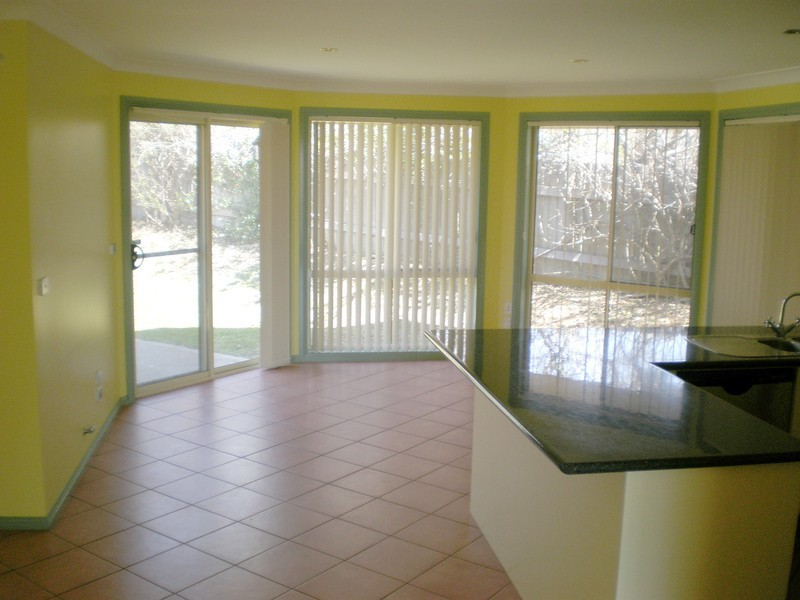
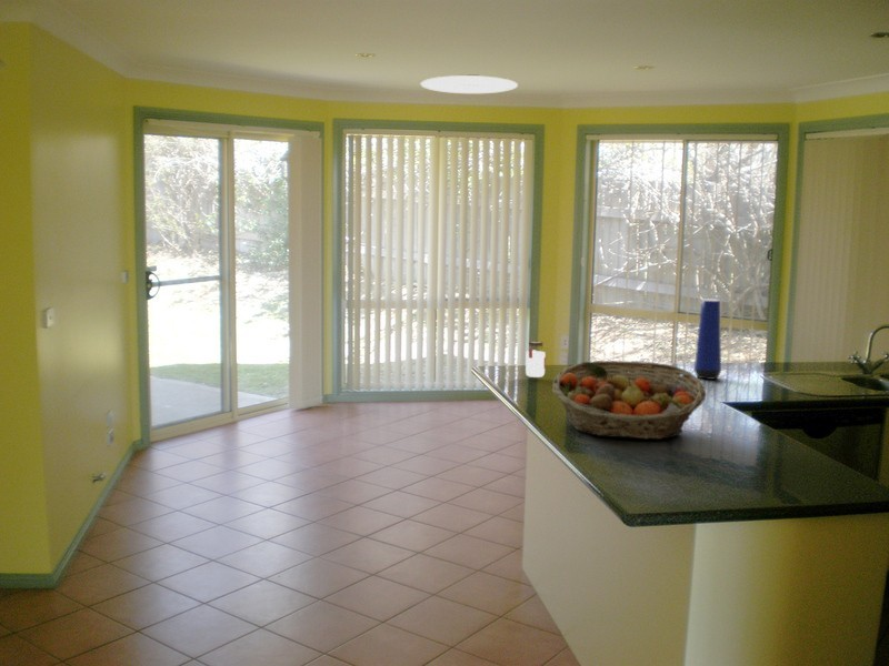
+ jar [525,341,547,379]
+ ceiling light [420,73,519,94]
+ vase [693,299,722,381]
+ fruit basket [551,360,707,441]
